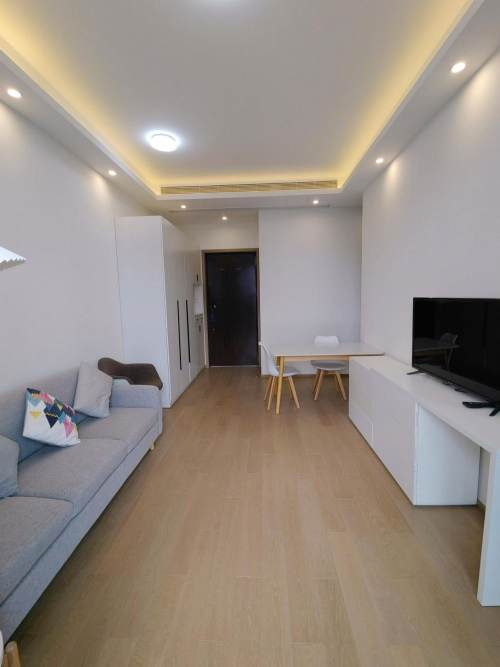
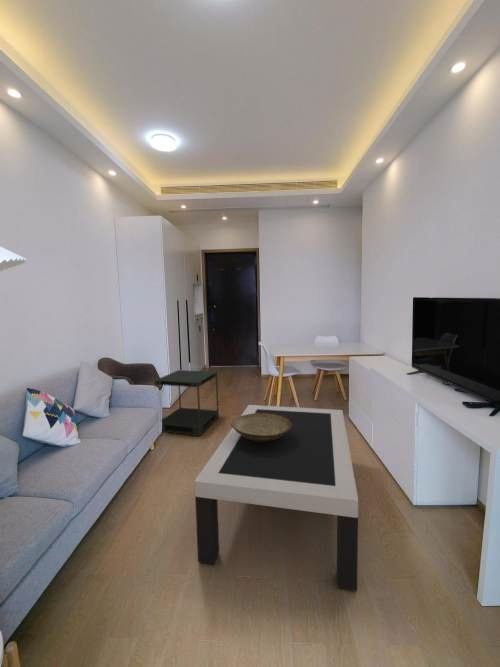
+ side table [153,369,220,437]
+ decorative bowl [230,413,292,442]
+ coffee table [194,404,359,592]
